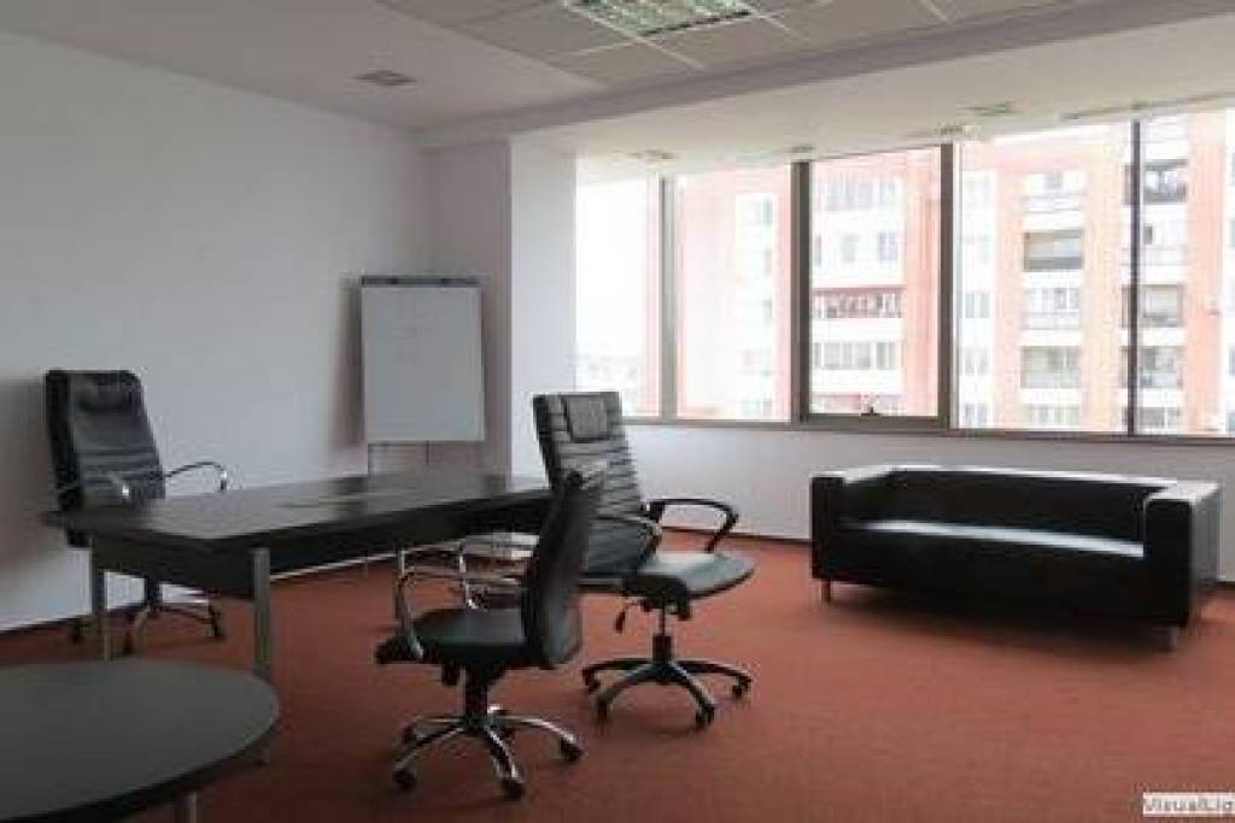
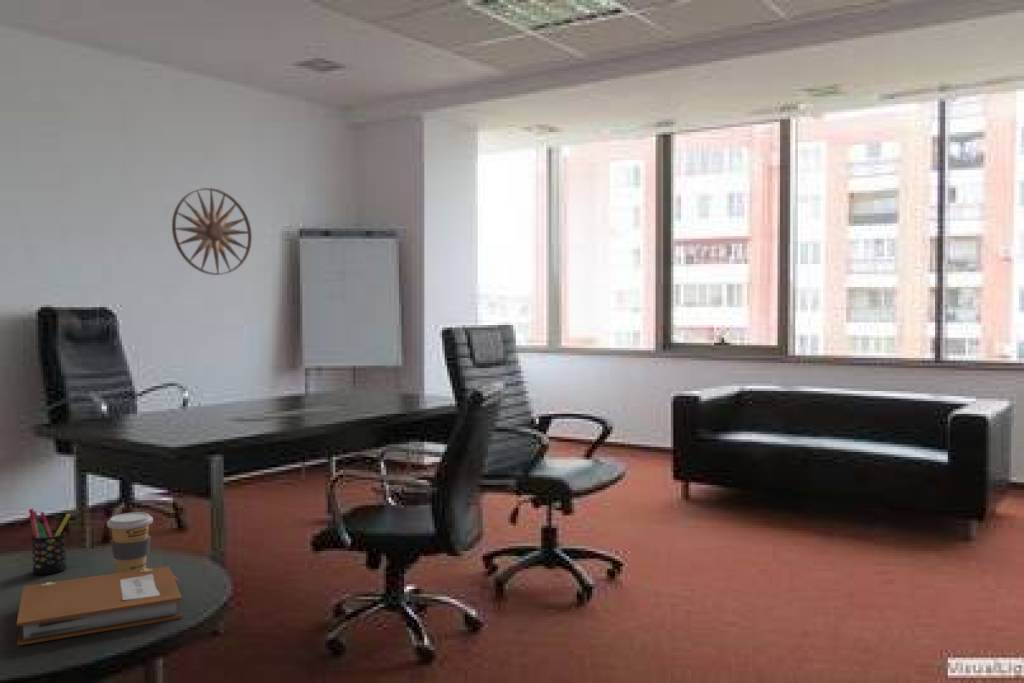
+ coffee cup [106,512,154,573]
+ notebook [16,565,184,647]
+ pen holder [27,508,71,575]
+ wall art [171,187,253,276]
